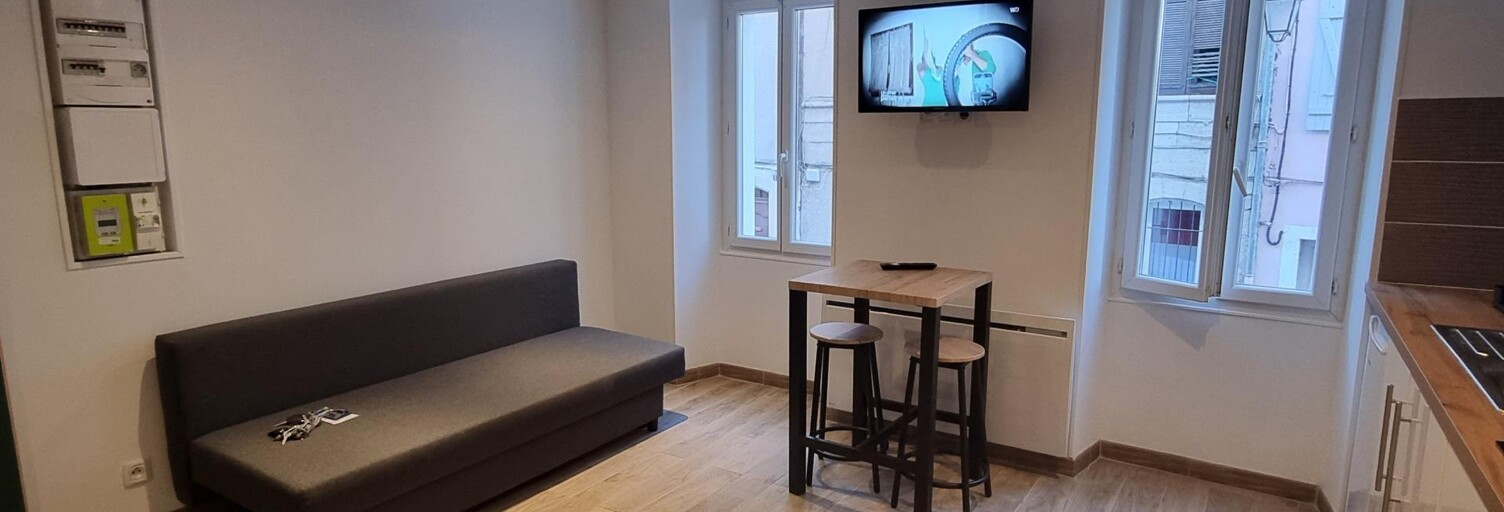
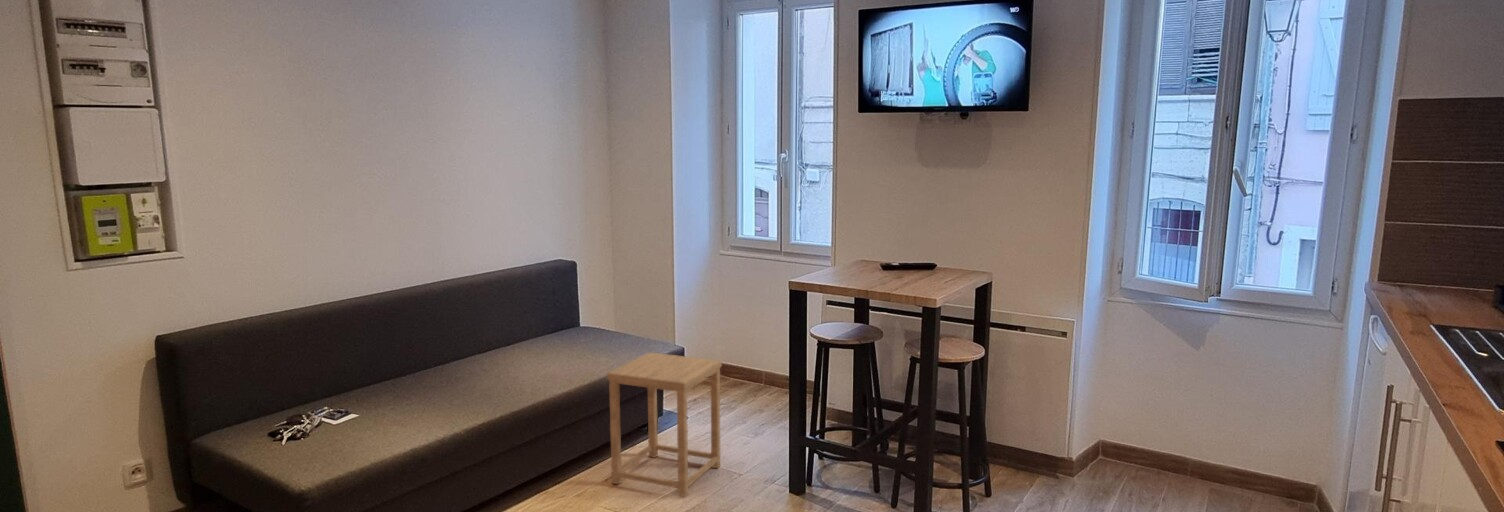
+ side table [606,351,723,498]
